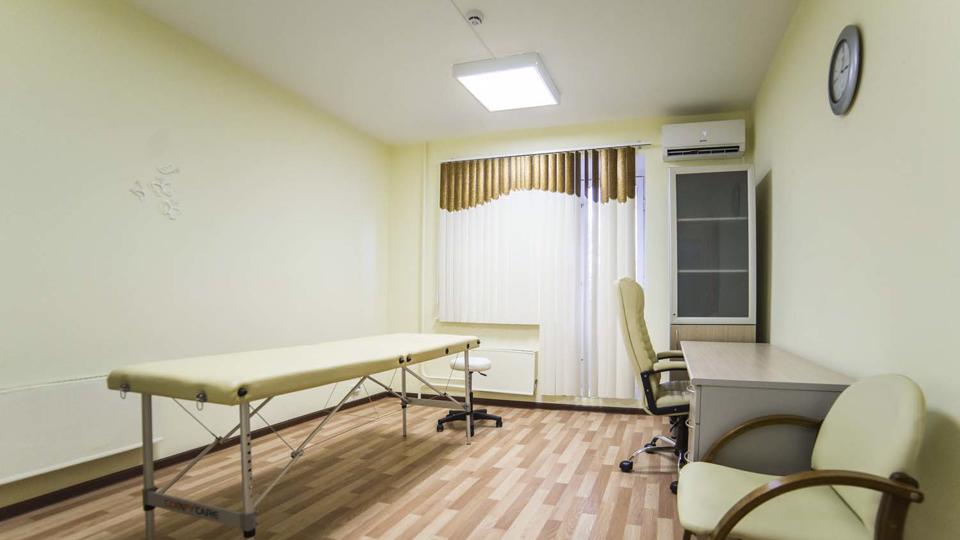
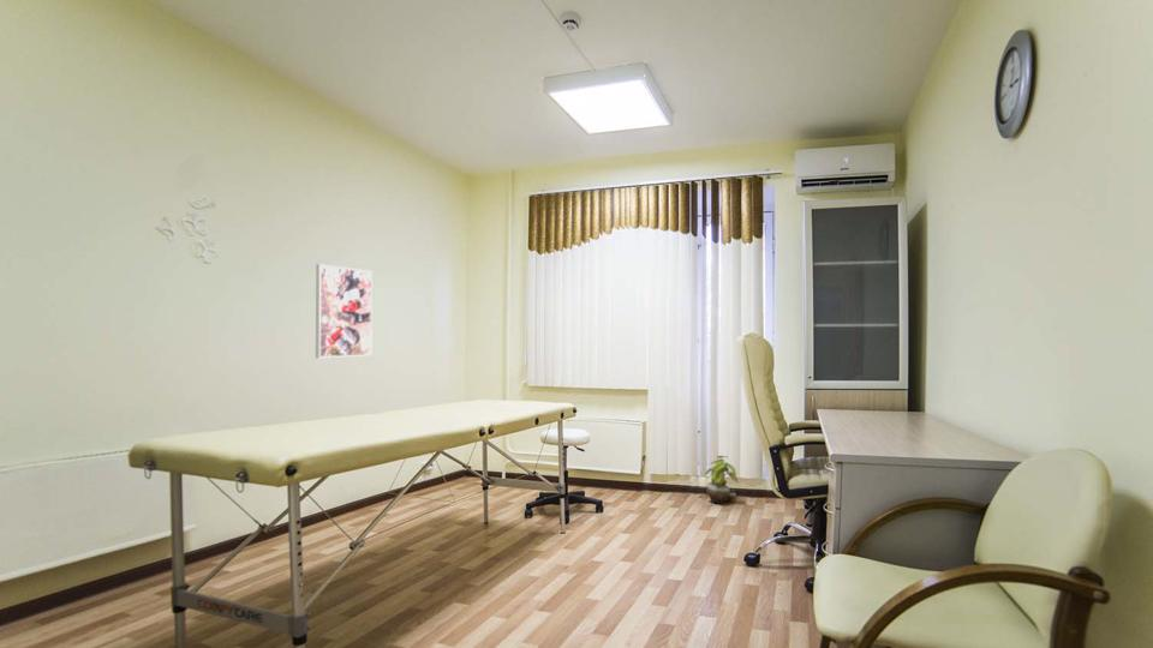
+ potted plant [705,455,739,505]
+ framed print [315,263,374,359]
